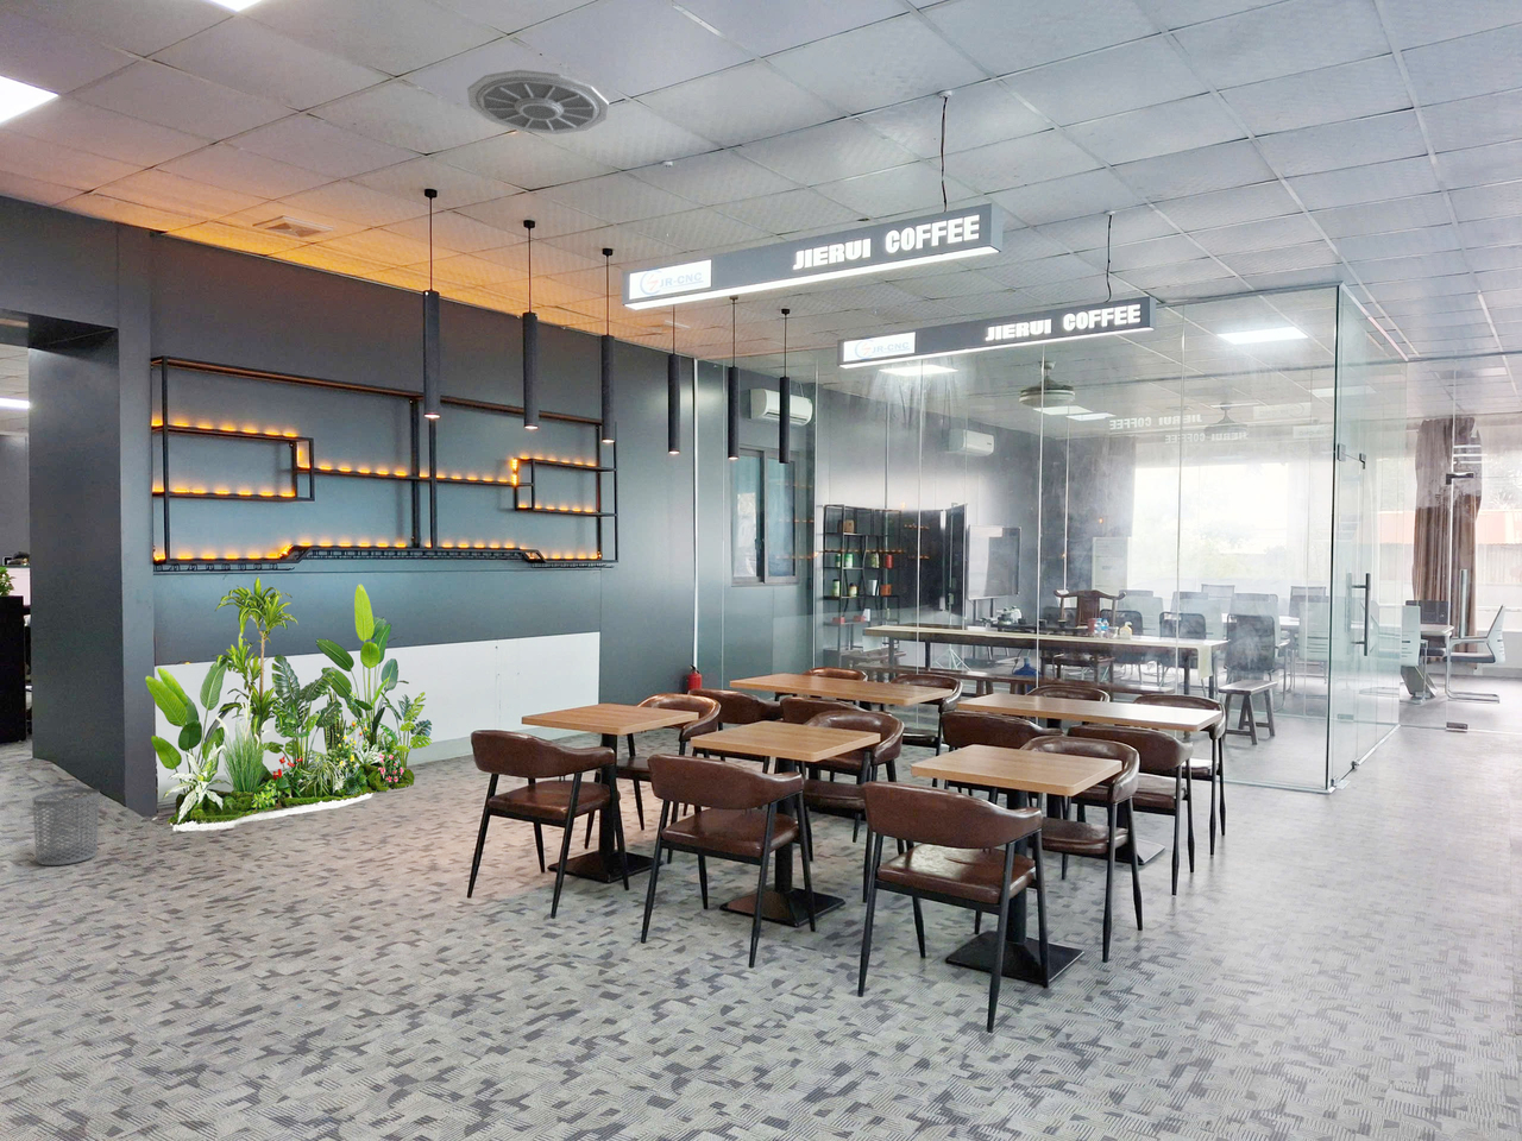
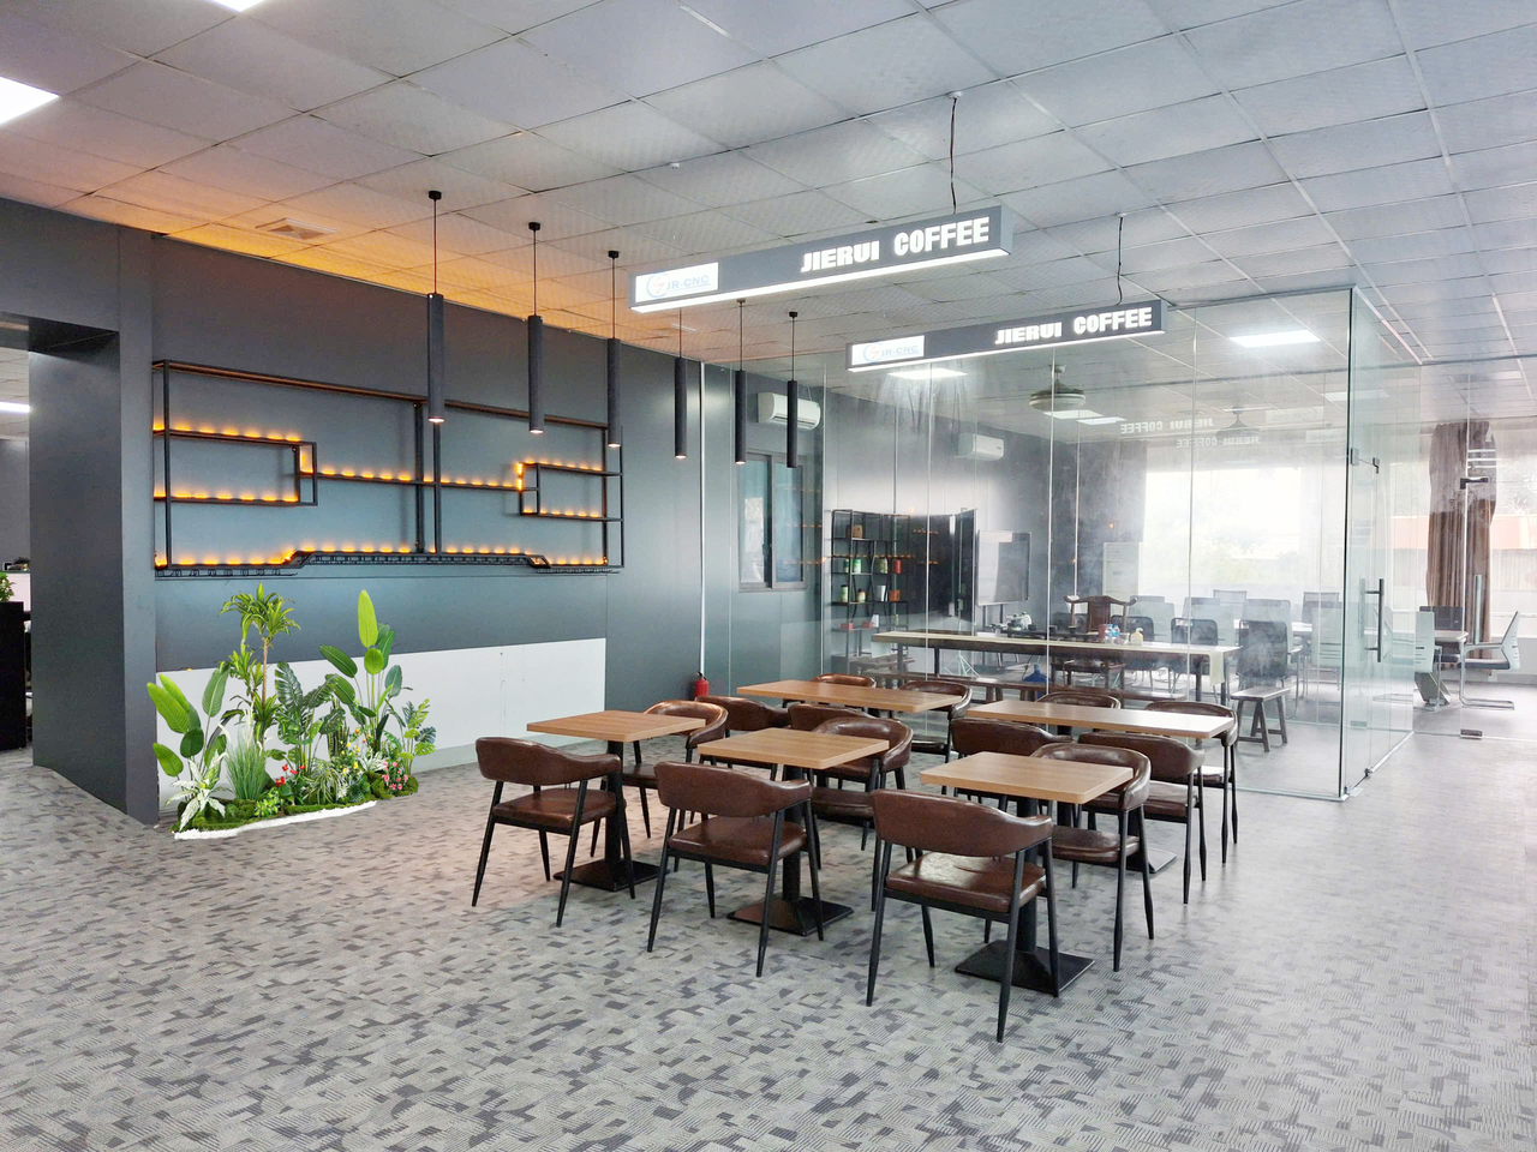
- waste bin [32,786,101,867]
- ceiling vent [466,70,610,135]
